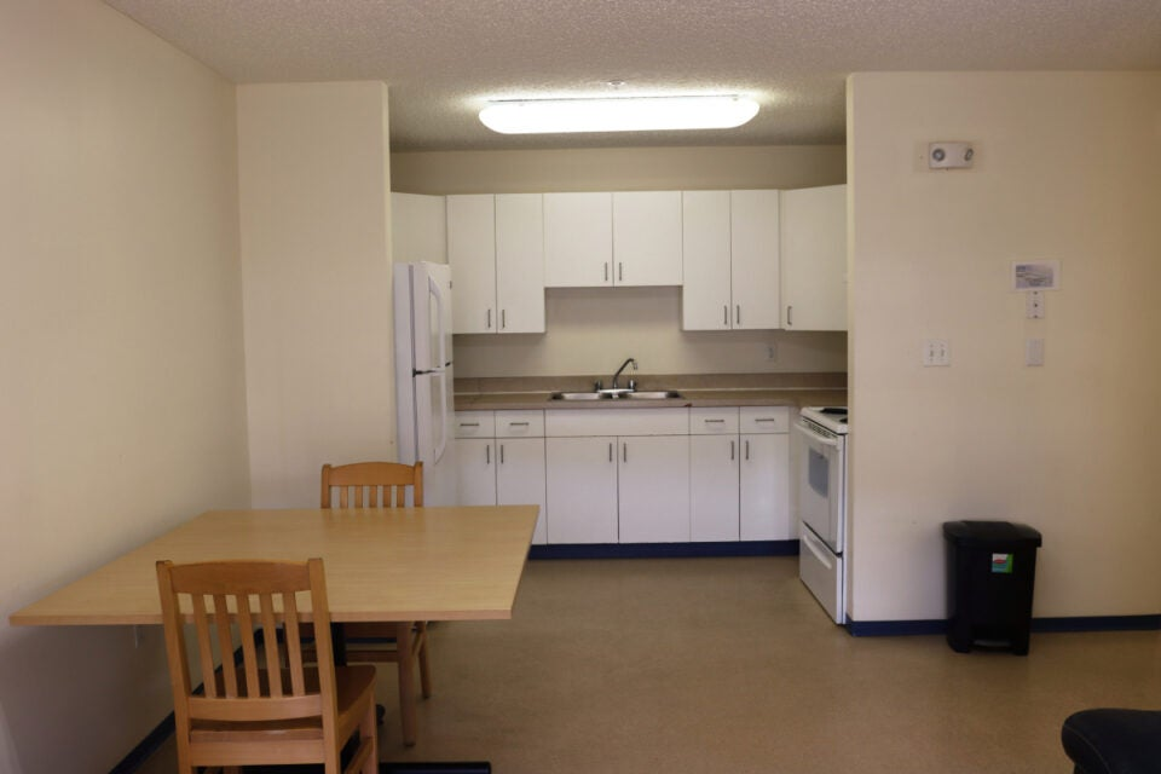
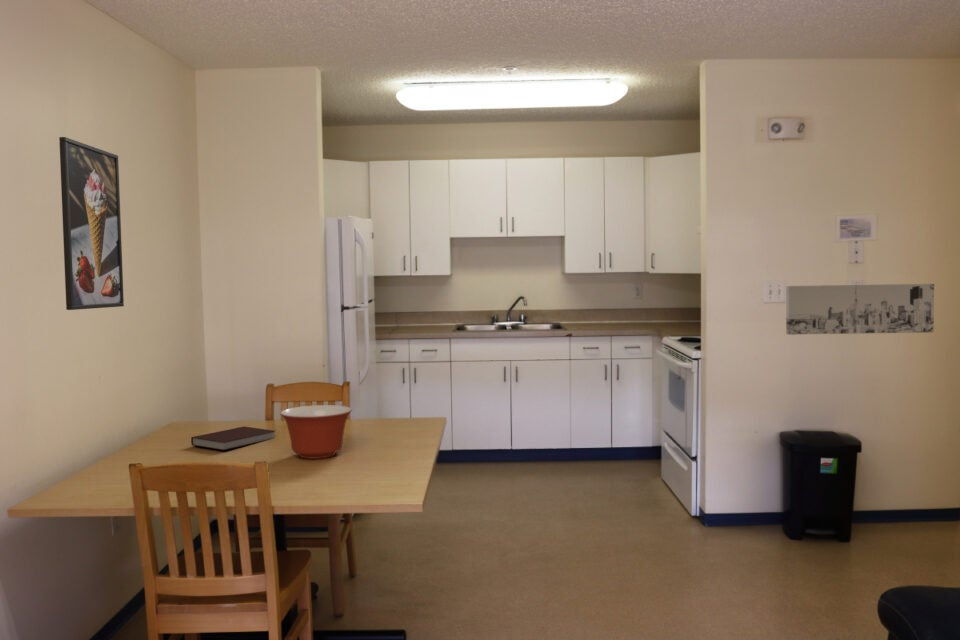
+ notebook [190,426,276,451]
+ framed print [58,136,125,311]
+ mixing bowl [279,404,353,460]
+ wall art [785,283,935,336]
